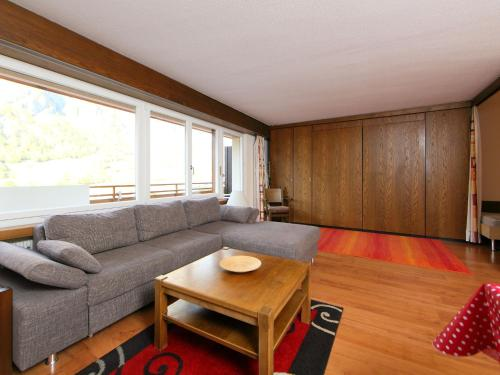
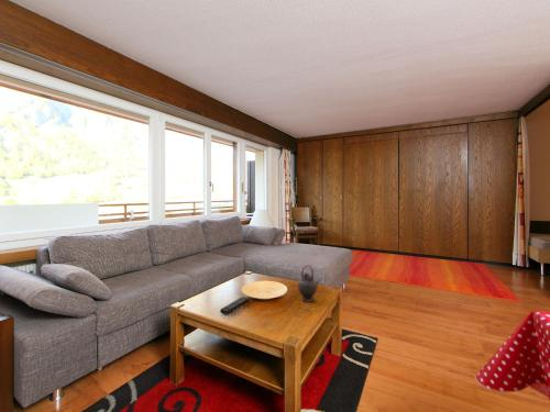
+ teapot [297,265,321,302]
+ remote control [219,296,251,315]
